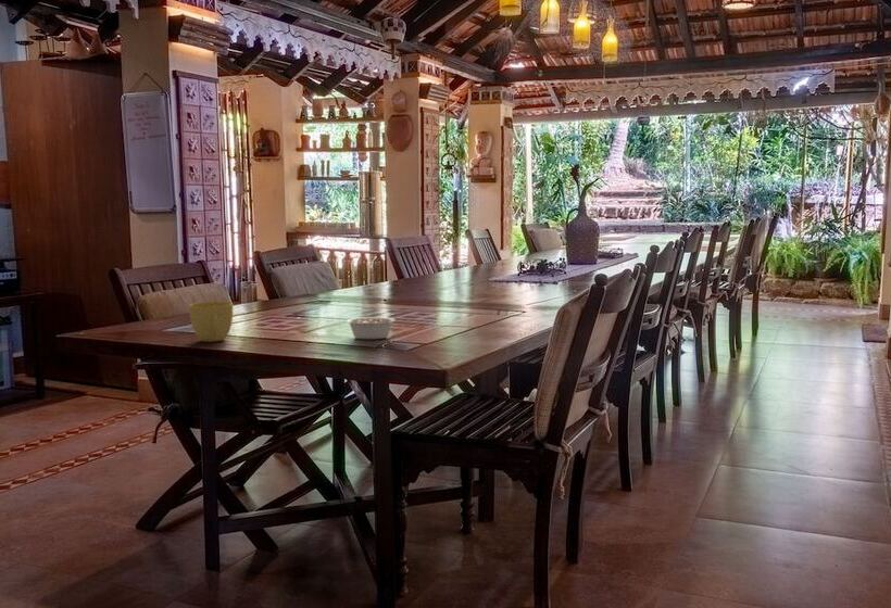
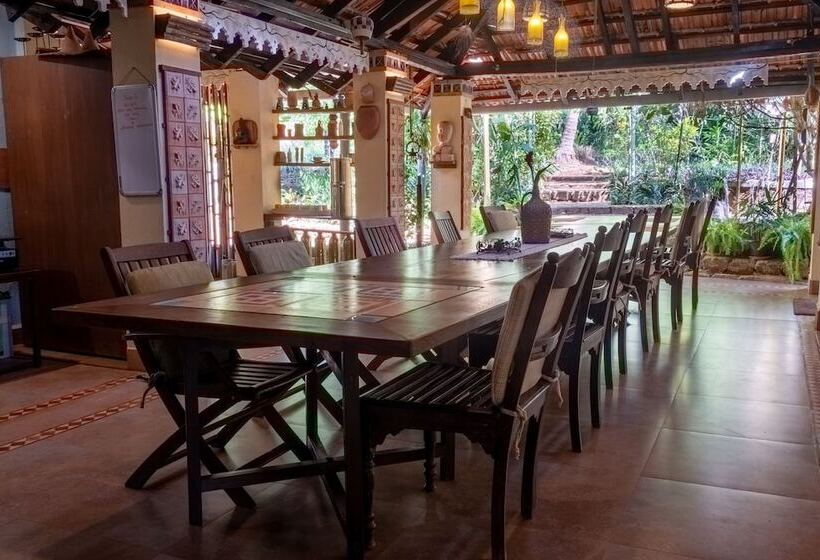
- cup [188,301,234,343]
- legume [346,316,397,340]
